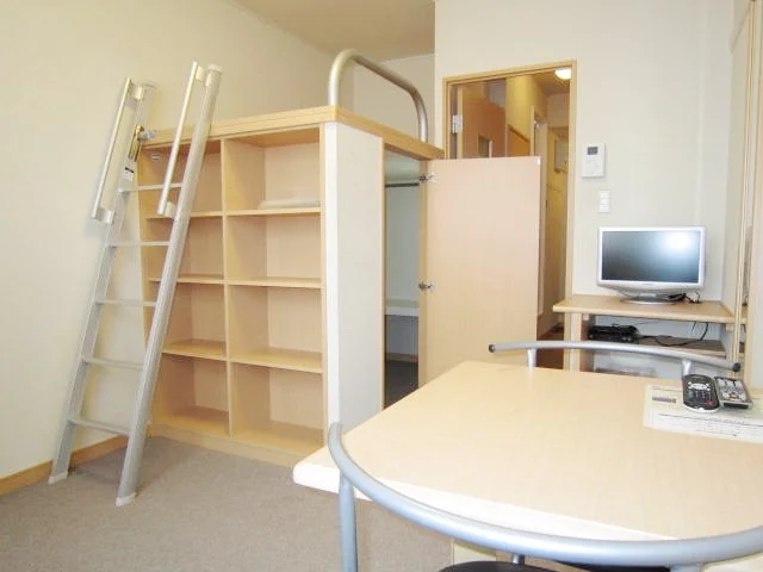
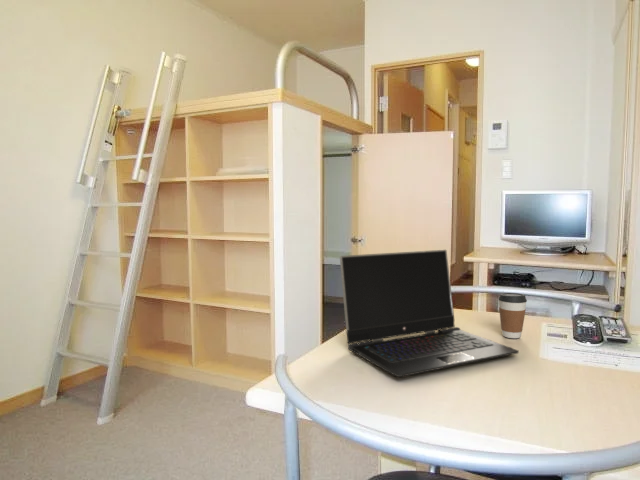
+ coffee cup [498,292,528,339]
+ laptop computer [339,249,520,378]
